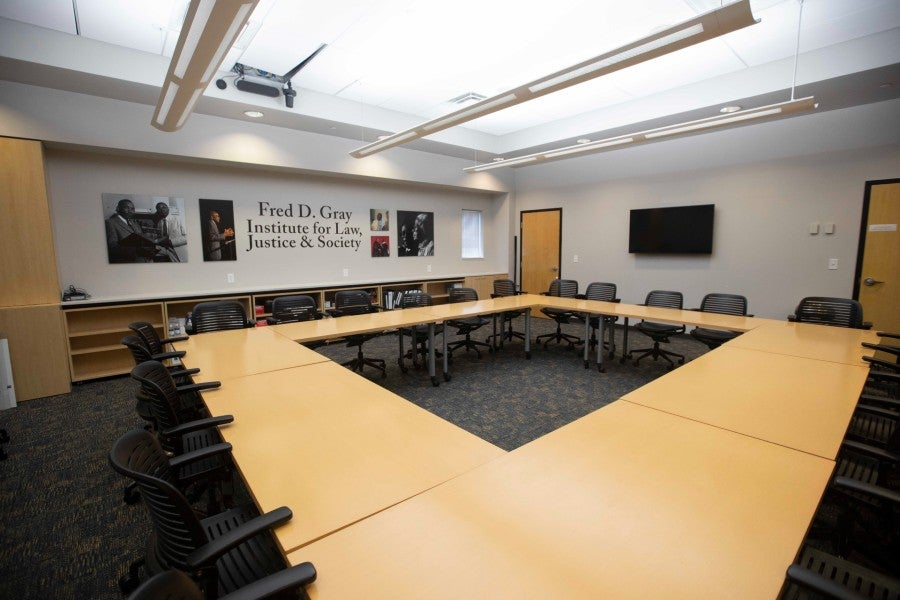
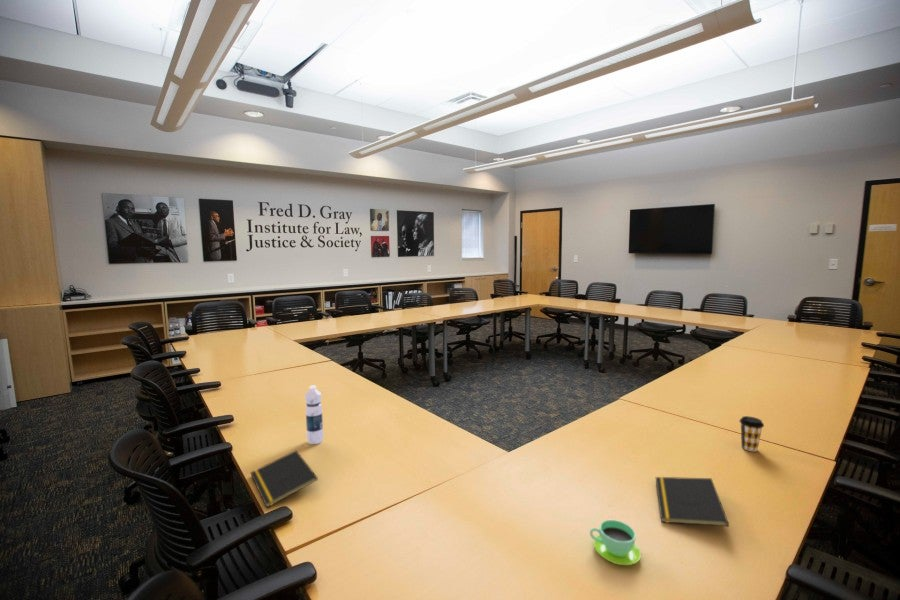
+ notepad [249,449,319,508]
+ notepad [655,476,730,527]
+ coffee cup [739,415,765,452]
+ water bottle [304,384,324,445]
+ cup [589,519,642,566]
